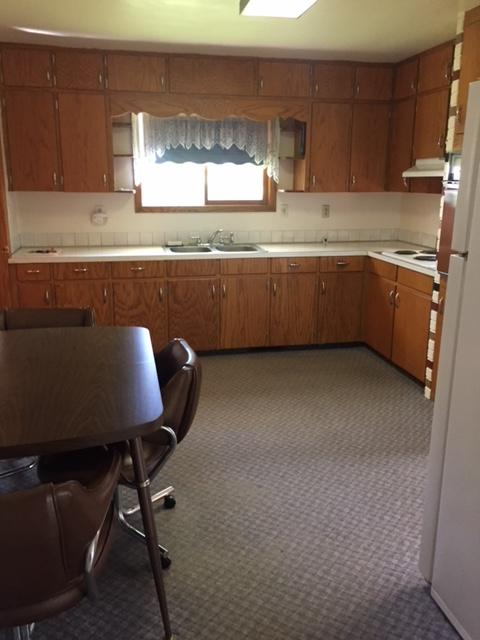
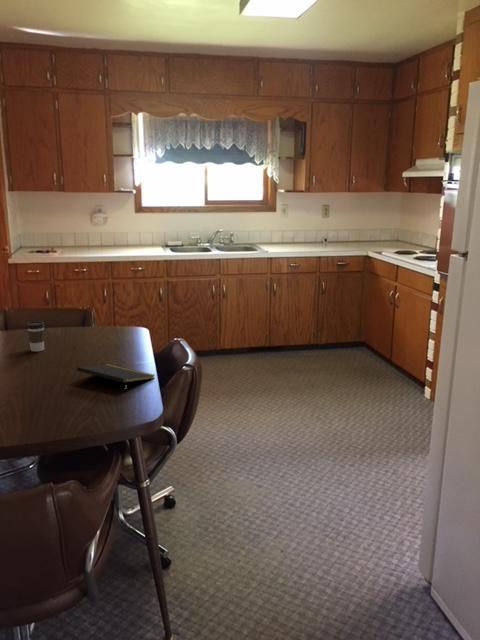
+ notepad [76,363,156,393]
+ coffee cup [26,320,46,353]
